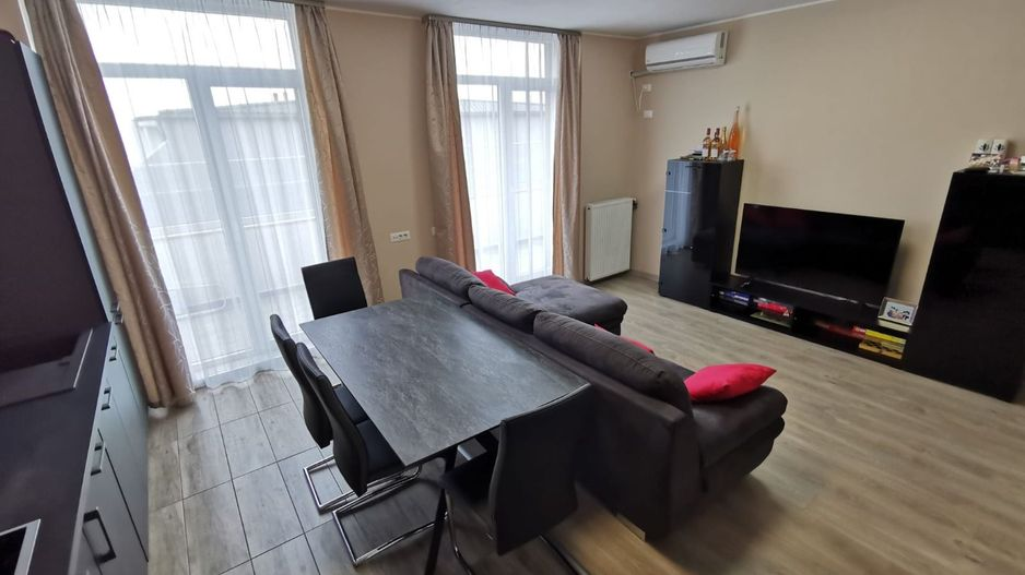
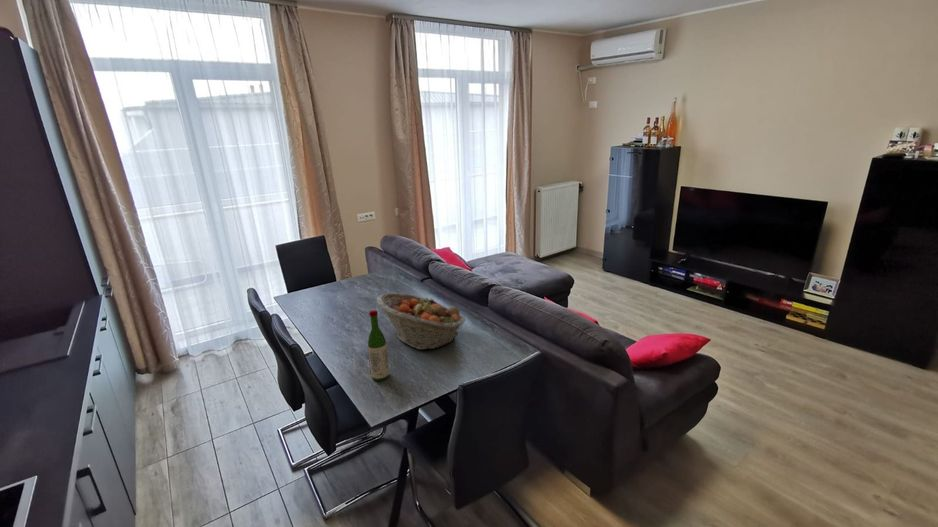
+ wine bottle [367,309,390,382]
+ fruit basket [376,292,466,351]
